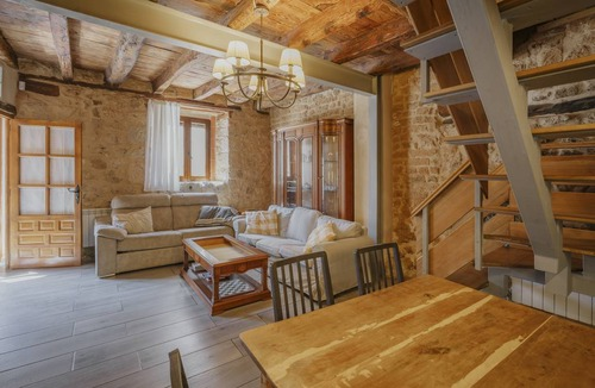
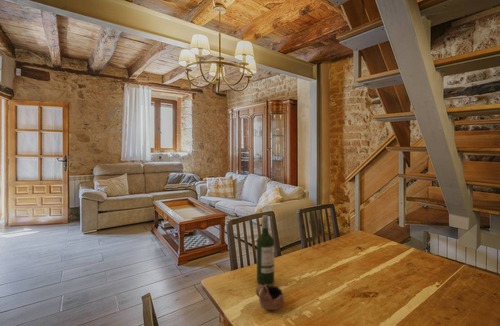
+ wine bottle [256,214,275,286]
+ cup [255,284,285,311]
